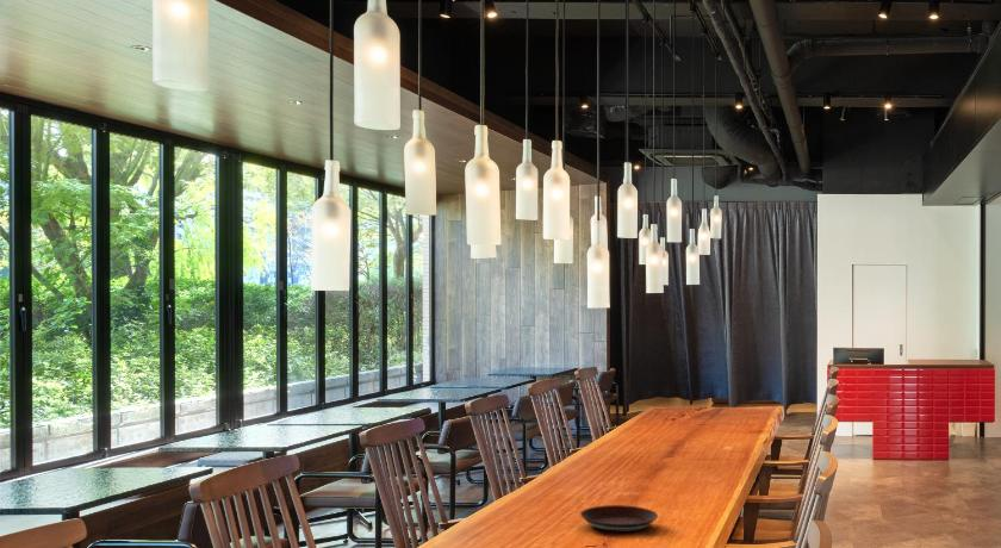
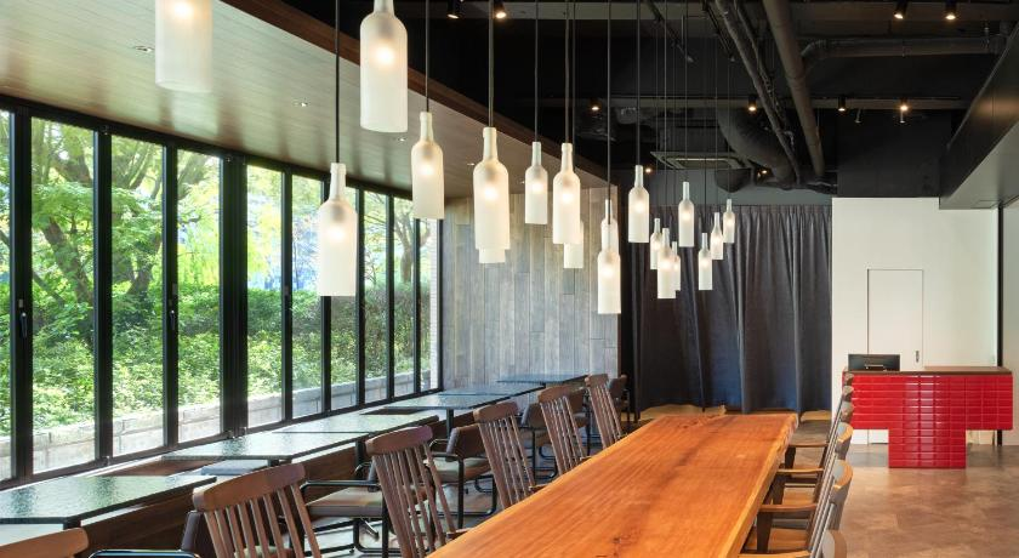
- plate [579,504,659,534]
